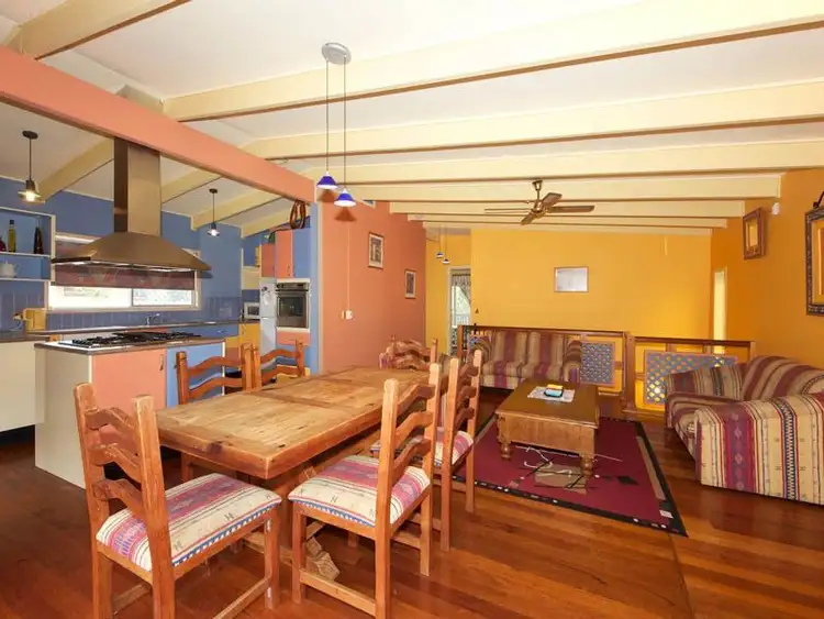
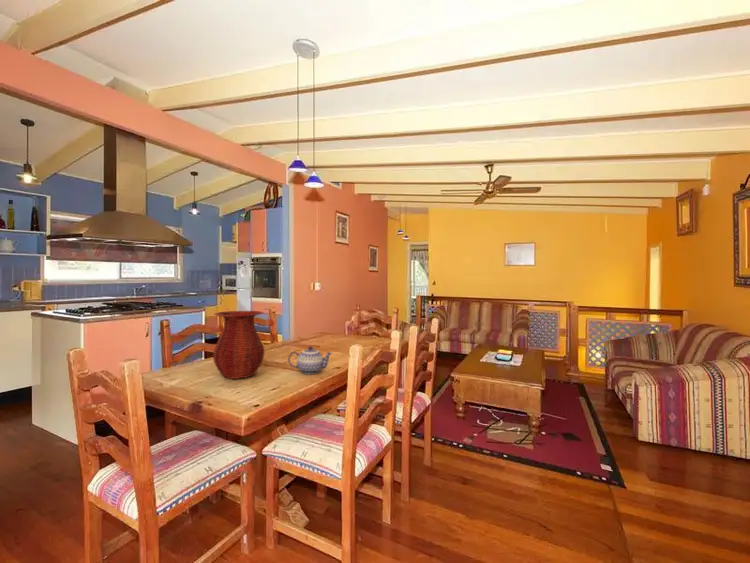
+ vase [212,310,266,380]
+ teapot [287,345,334,375]
